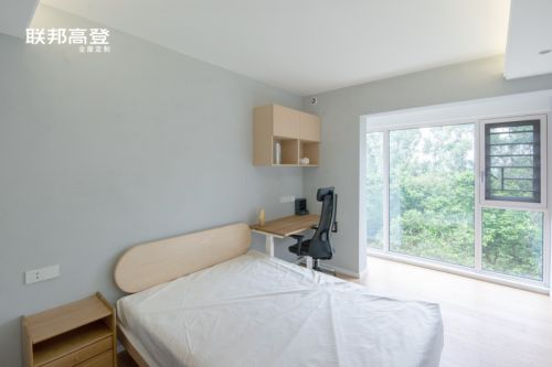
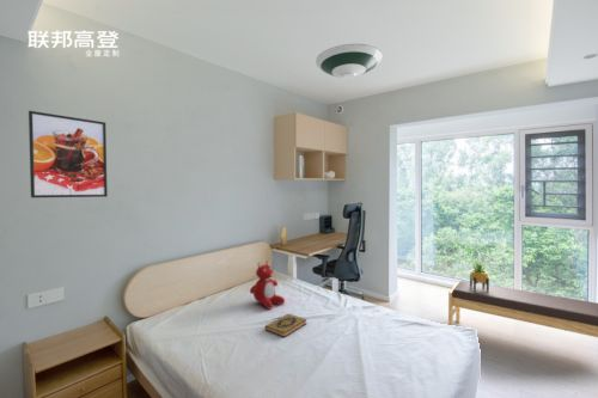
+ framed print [28,110,109,198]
+ potted plant [469,257,490,292]
+ bench [447,280,598,338]
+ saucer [315,43,384,80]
+ hardback book [264,313,309,338]
+ teddy bear [249,259,286,311]
